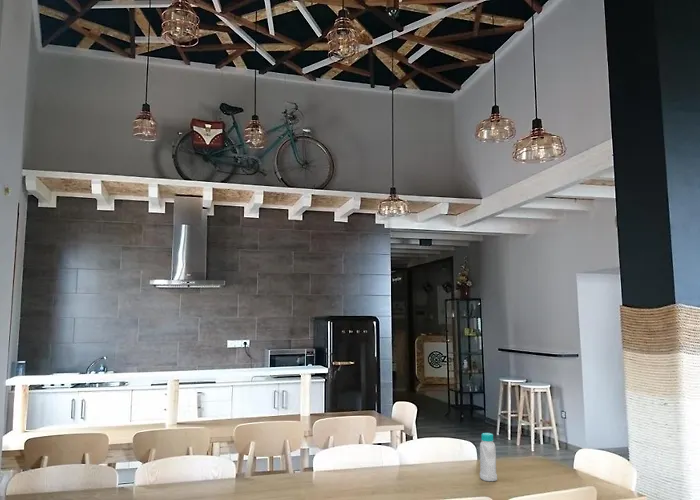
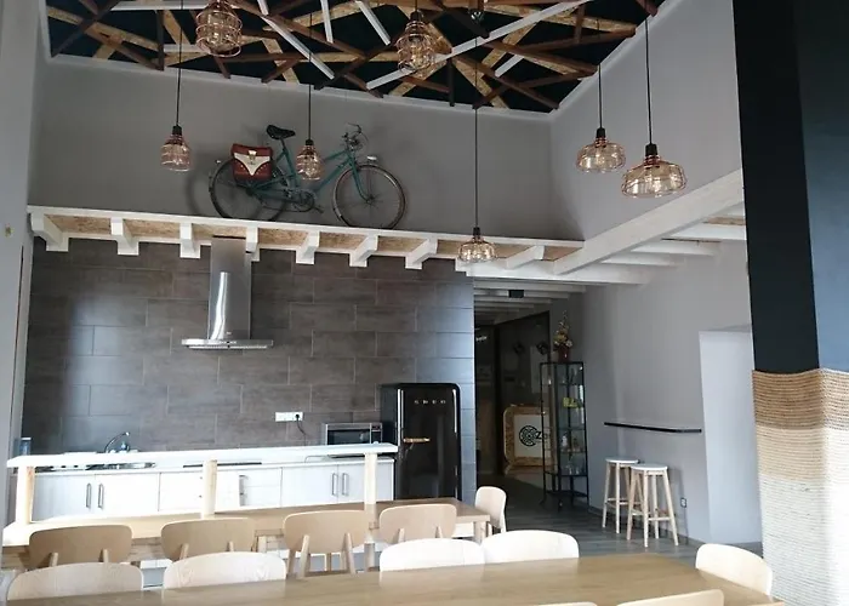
- bottle [479,432,498,482]
